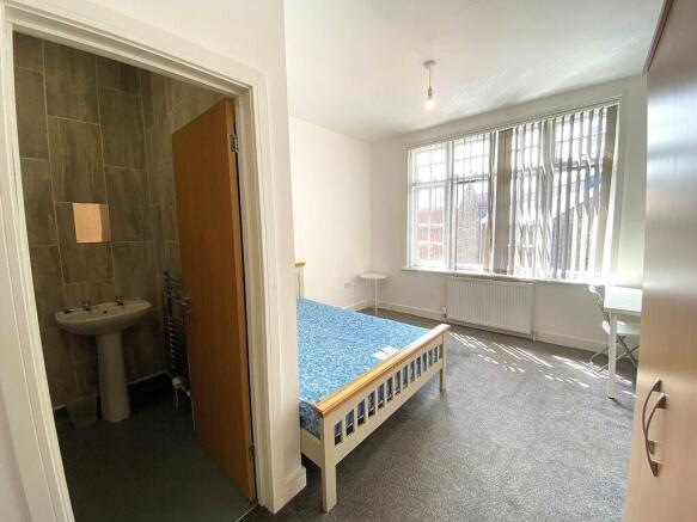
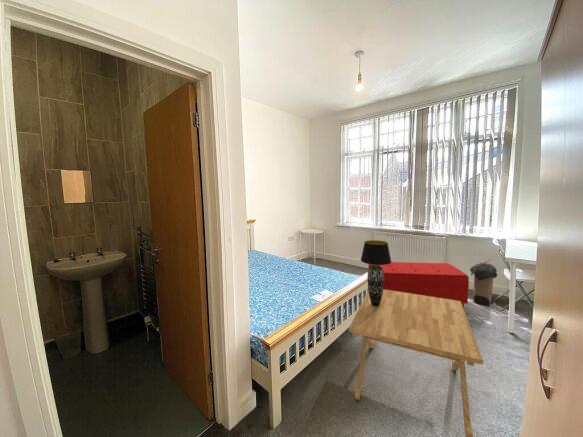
+ table lamp [360,239,392,306]
+ laundry hamper [469,258,498,306]
+ side table [348,289,484,437]
+ bench [368,261,470,309]
